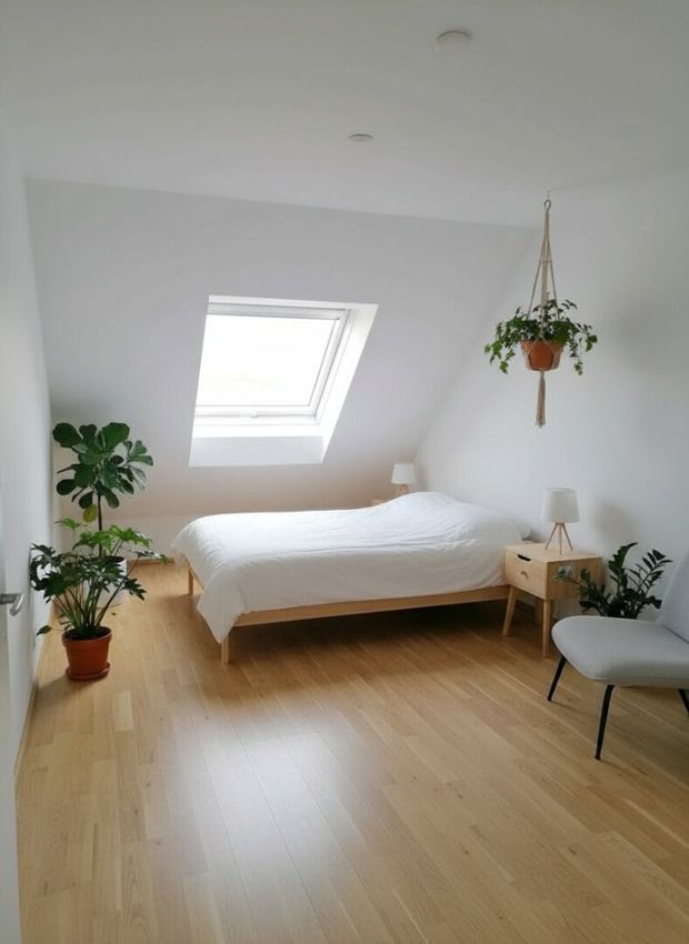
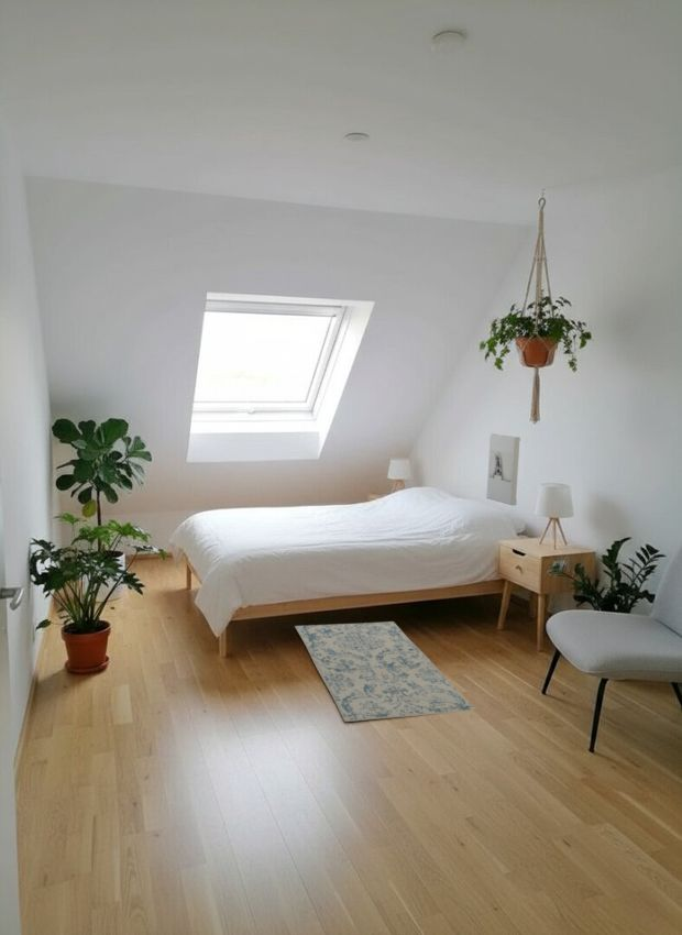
+ wall sculpture [485,432,521,507]
+ rug [294,620,476,723]
